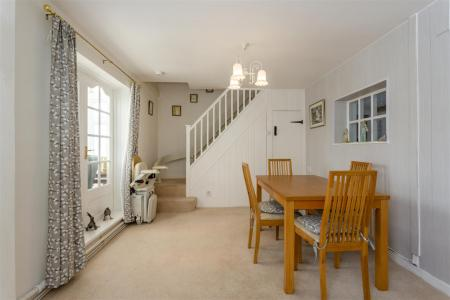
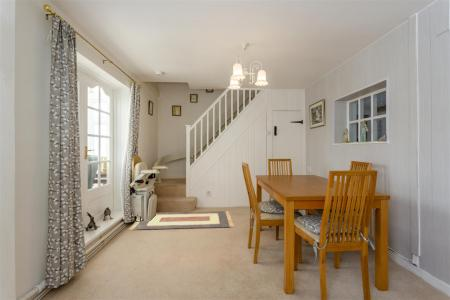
+ rug [127,210,234,231]
